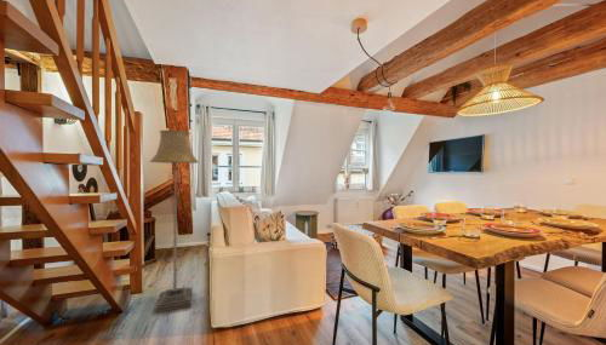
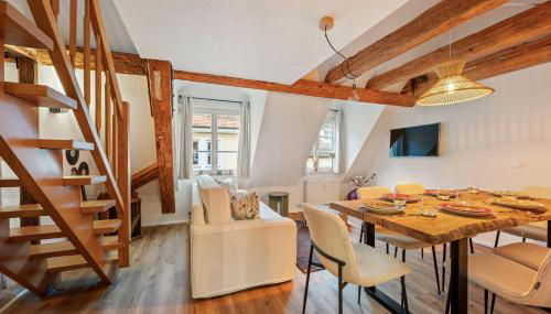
- floor lamp [149,128,200,314]
